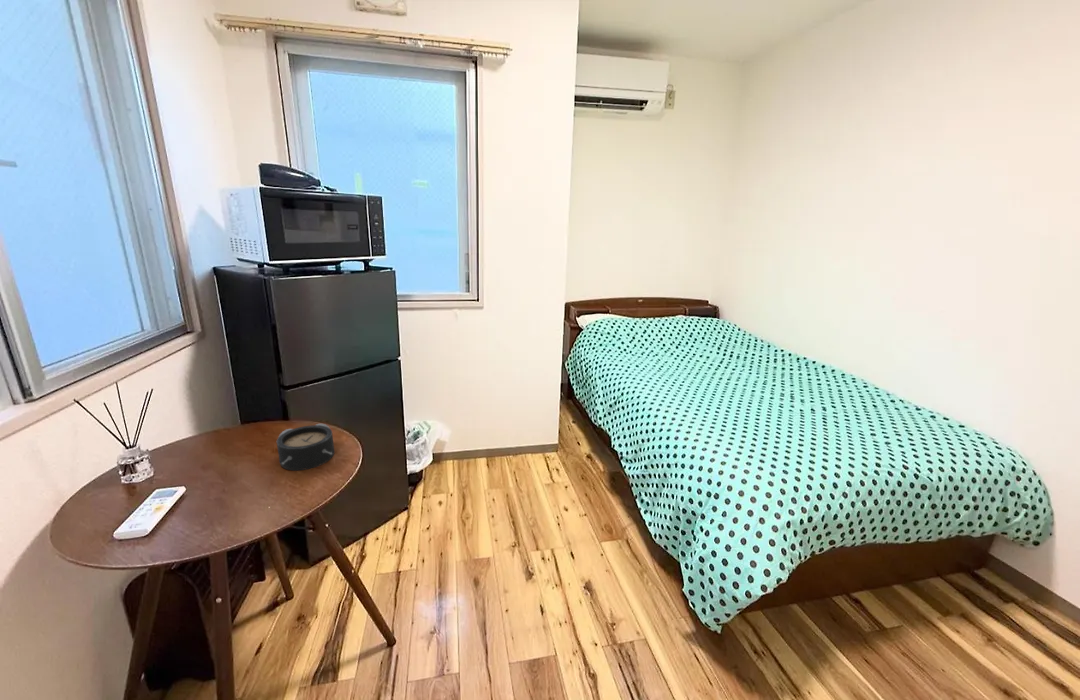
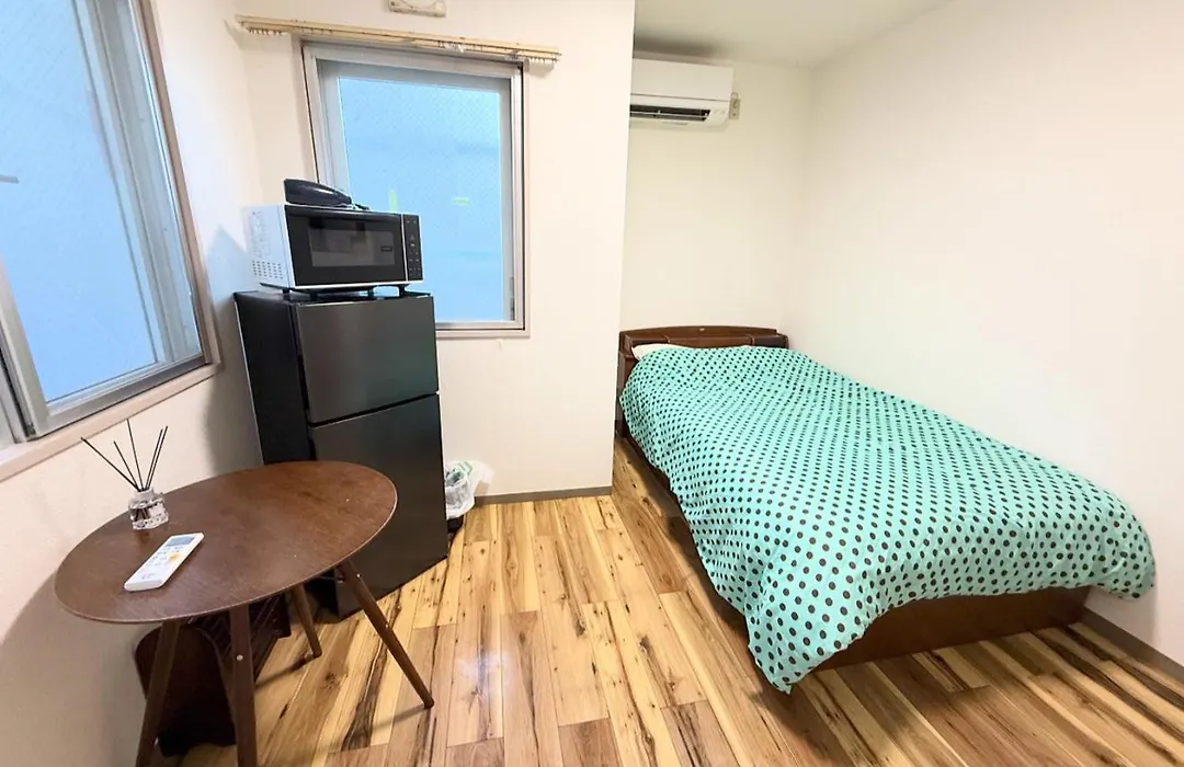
- alarm clock [276,423,335,471]
